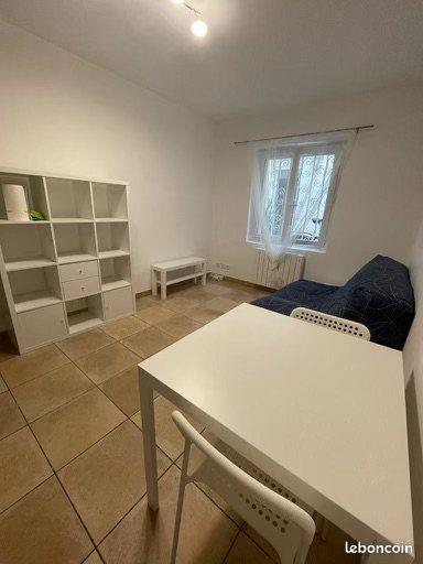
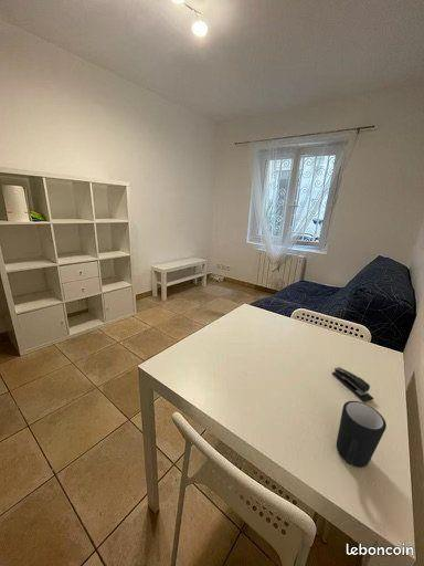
+ mug [336,400,388,469]
+ stapler [331,366,374,402]
